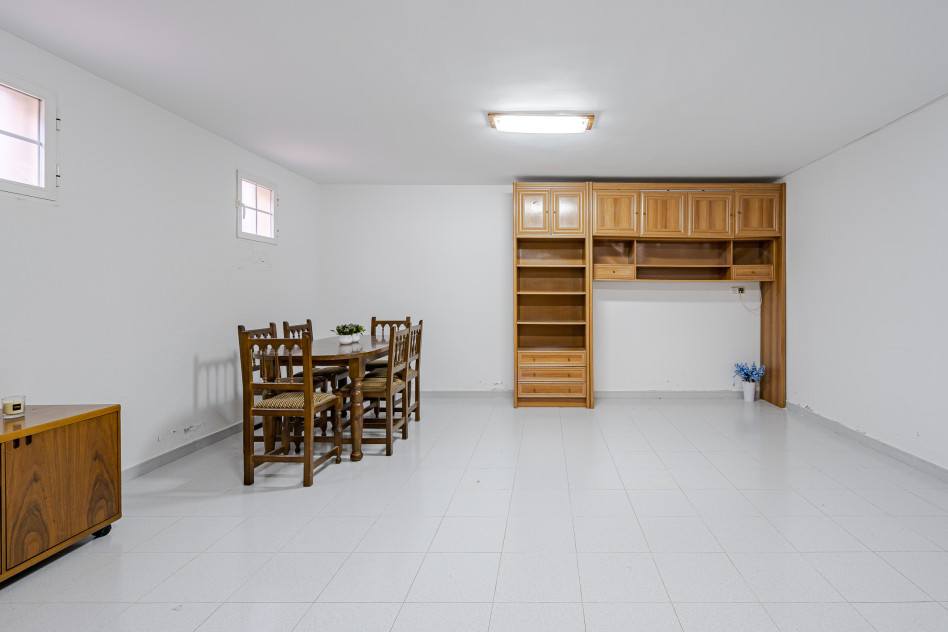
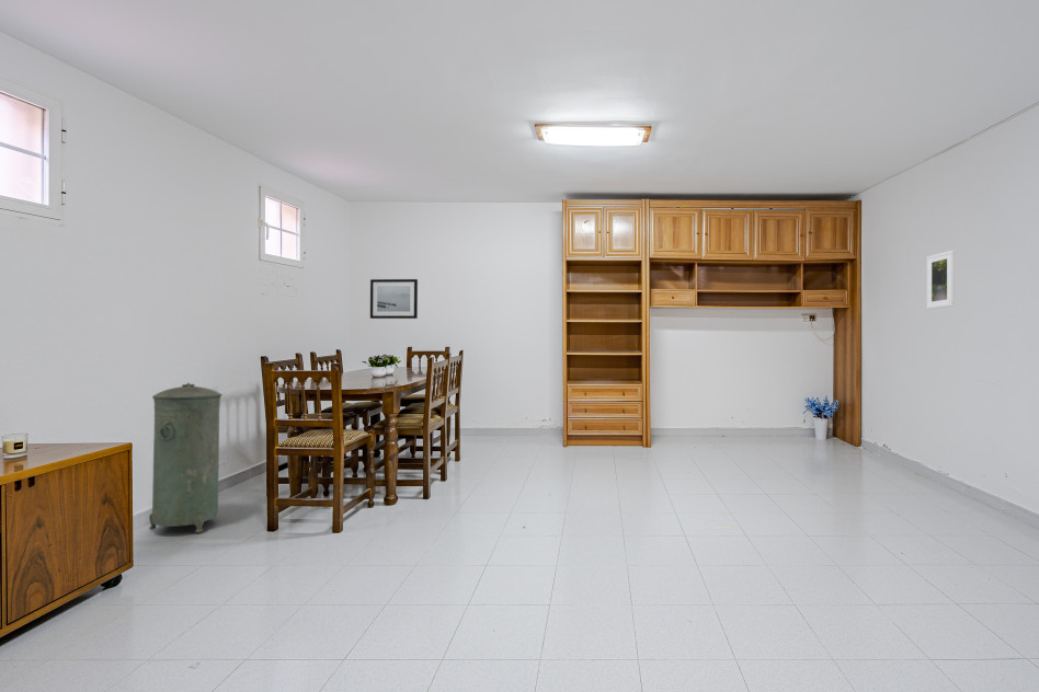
+ wall art [369,278,419,320]
+ trash can [148,382,224,534]
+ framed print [926,250,956,310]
